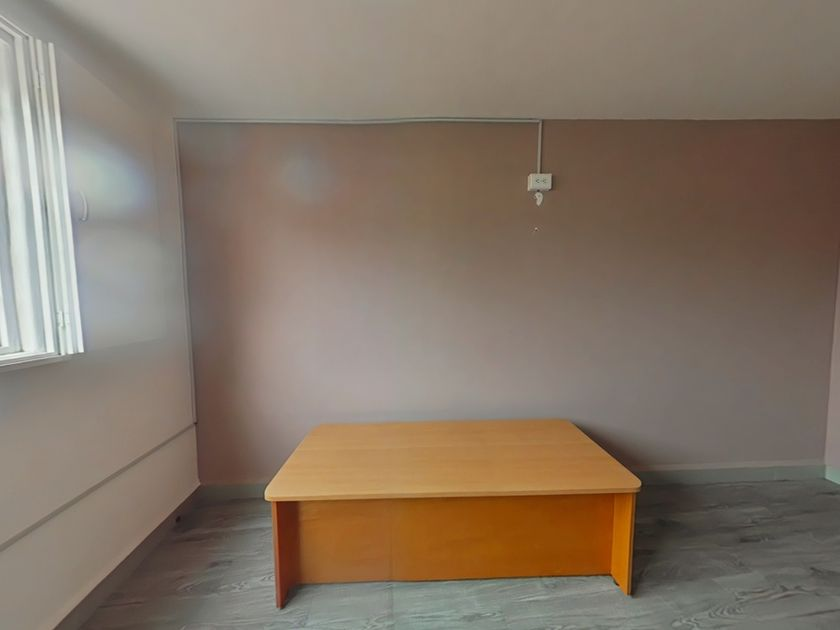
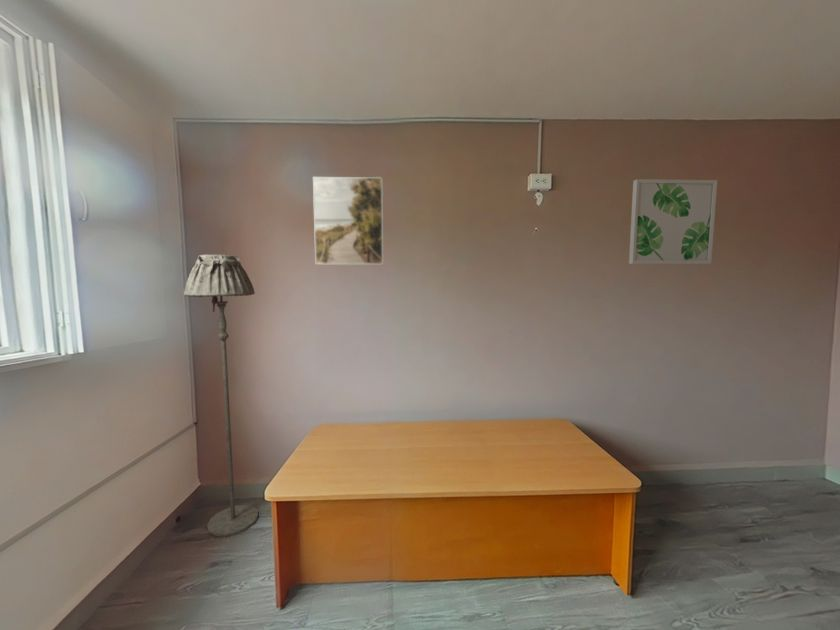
+ floor lamp [183,253,259,538]
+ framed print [312,176,384,265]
+ wall art [628,178,718,265]
